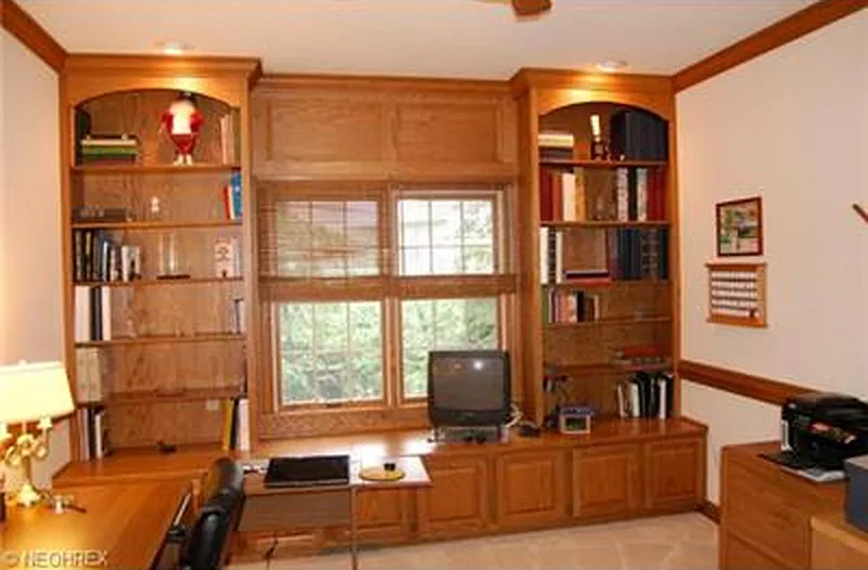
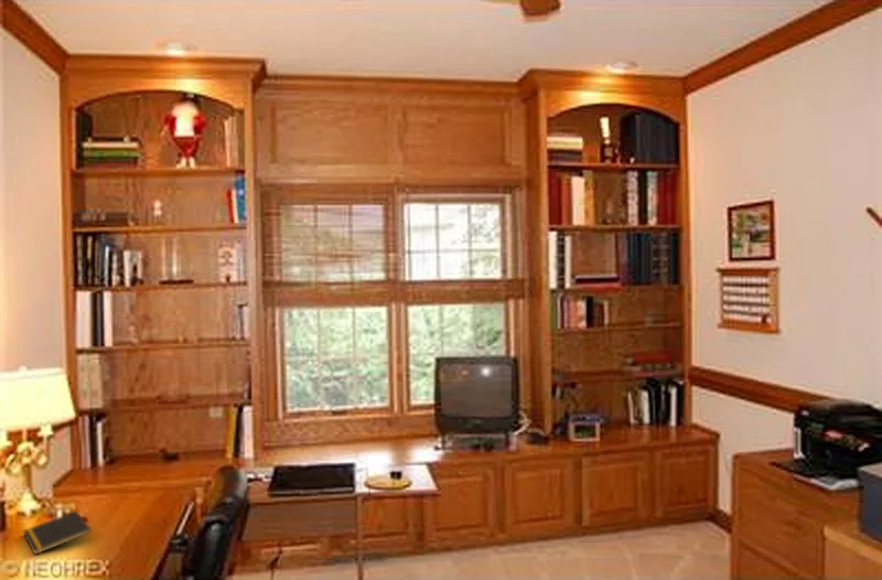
+ notepad [22,509,93,556]
